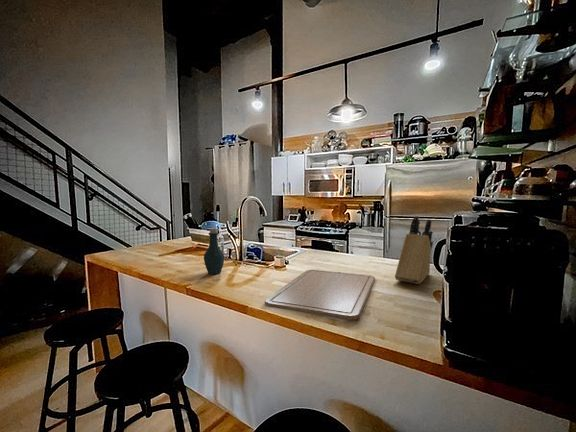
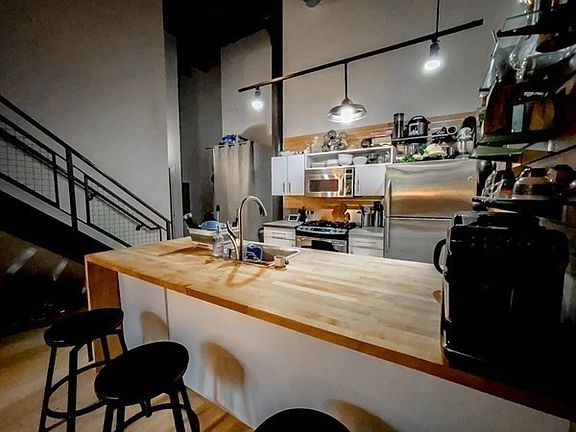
- knife block [394,215,434,285]
- bottle [203,227,225,275]
- chopping board [264,269,376,321]
